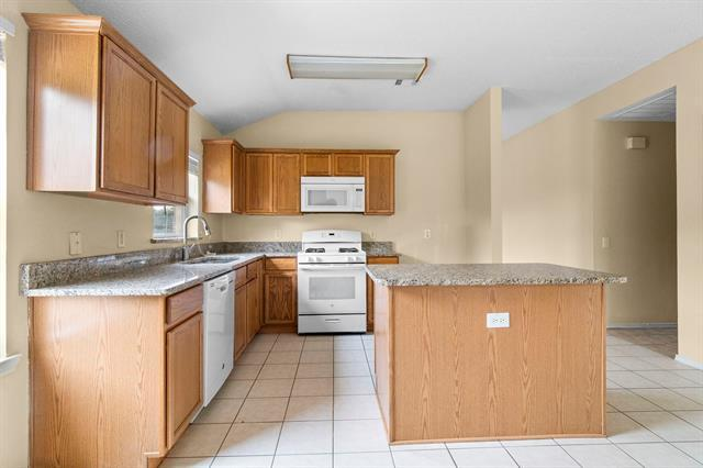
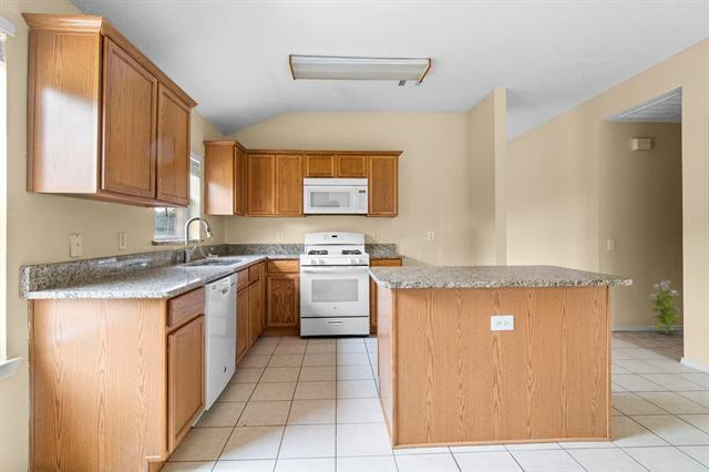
+ decorative plant [648,279,682,335]
